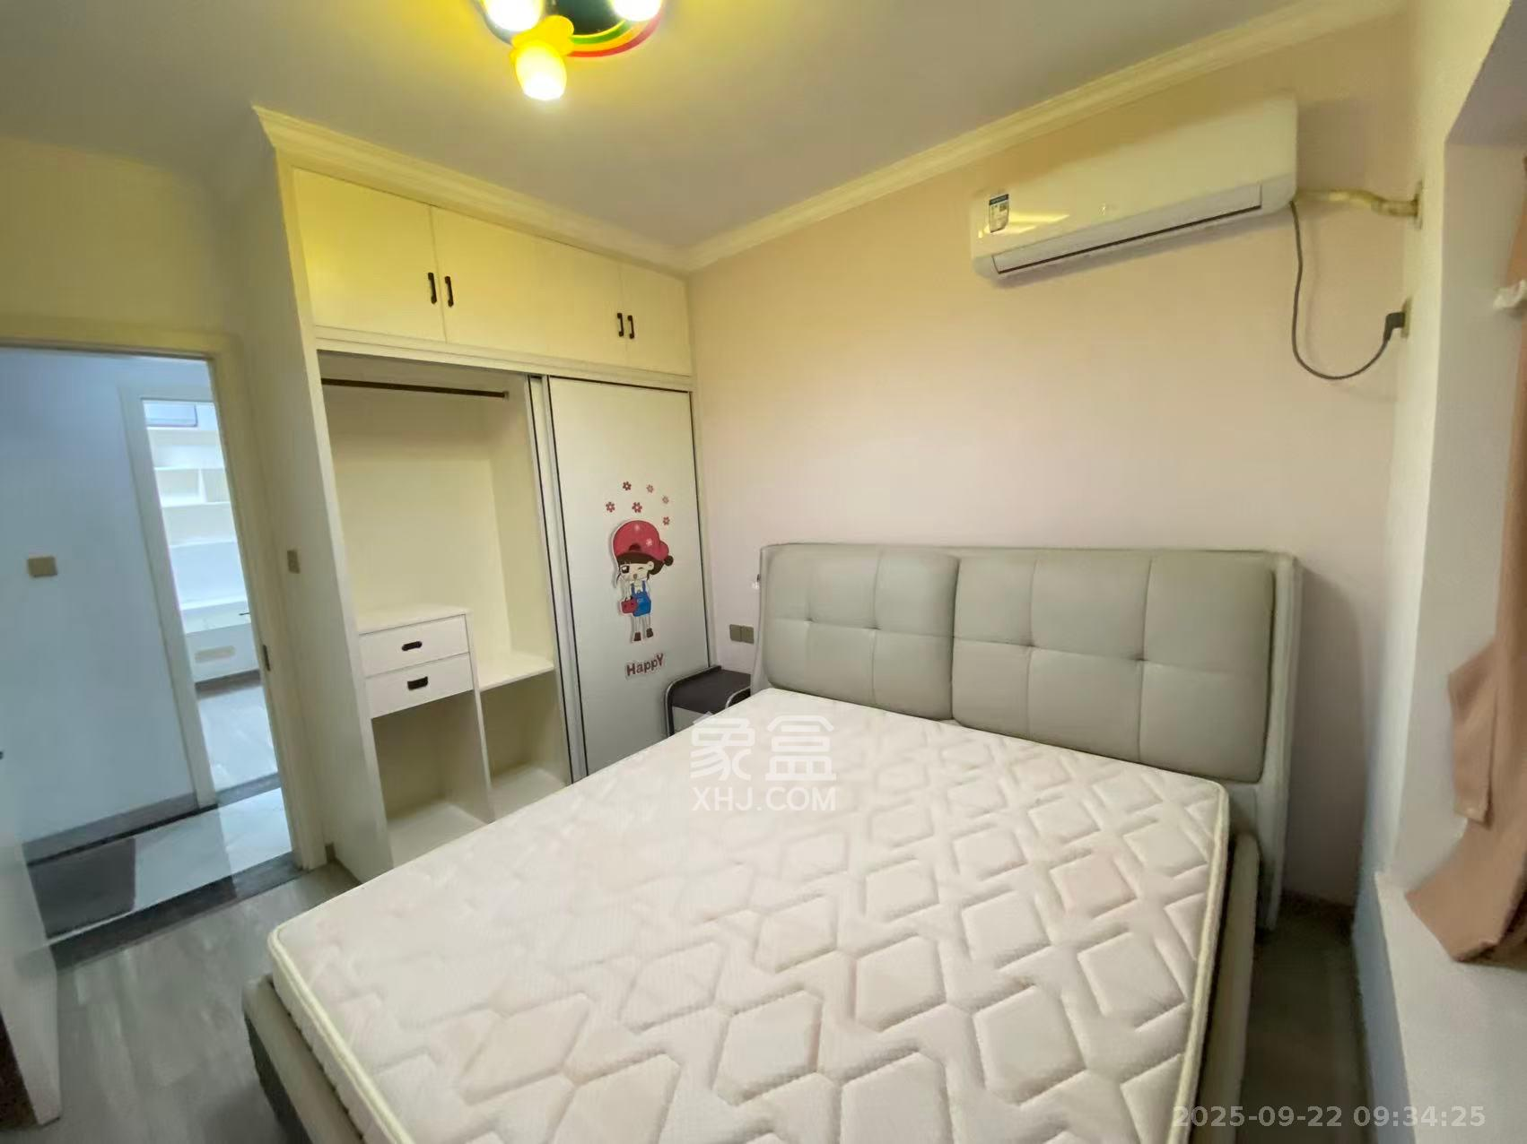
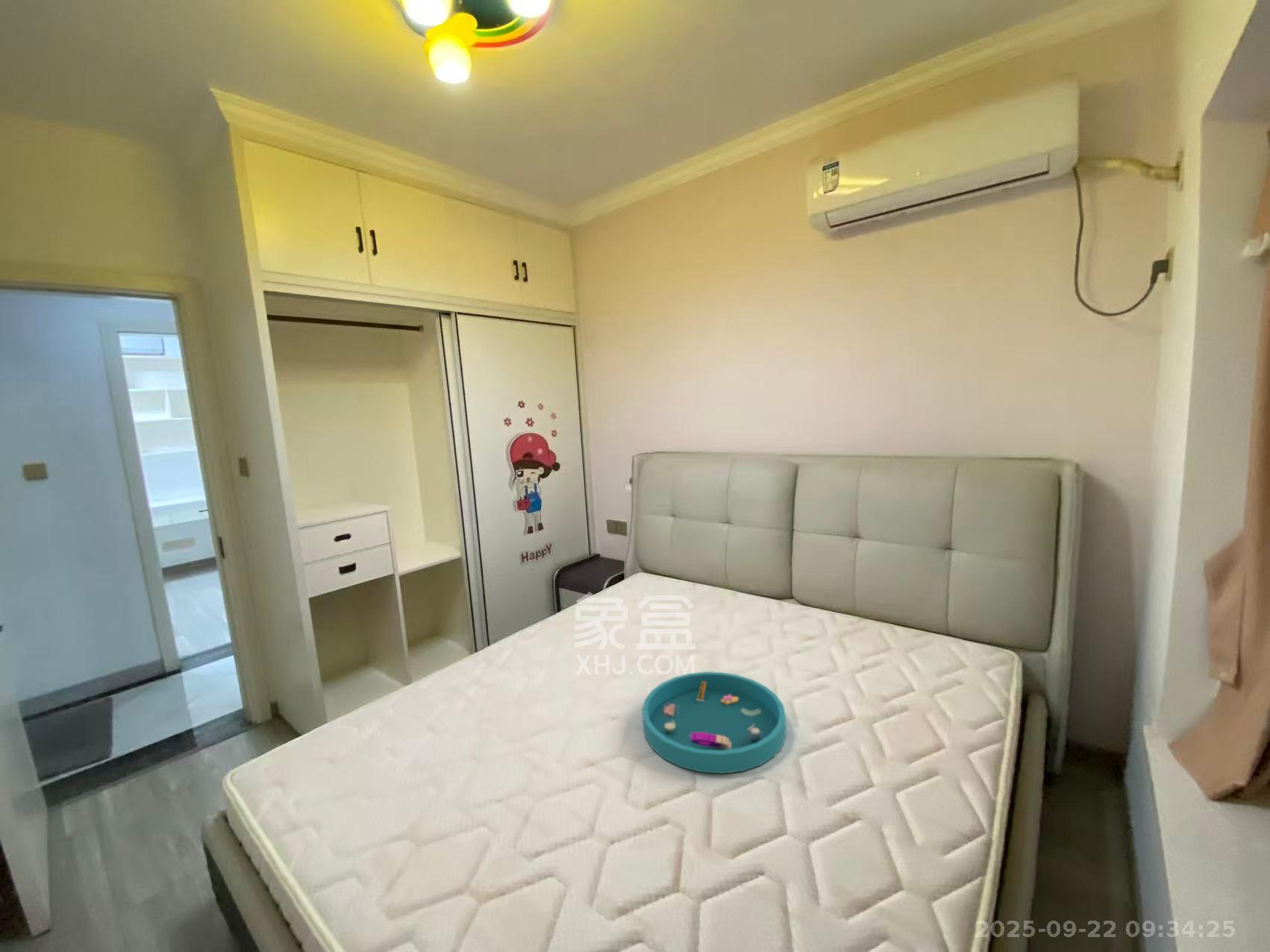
+ storage tray [642,671,786,774]
